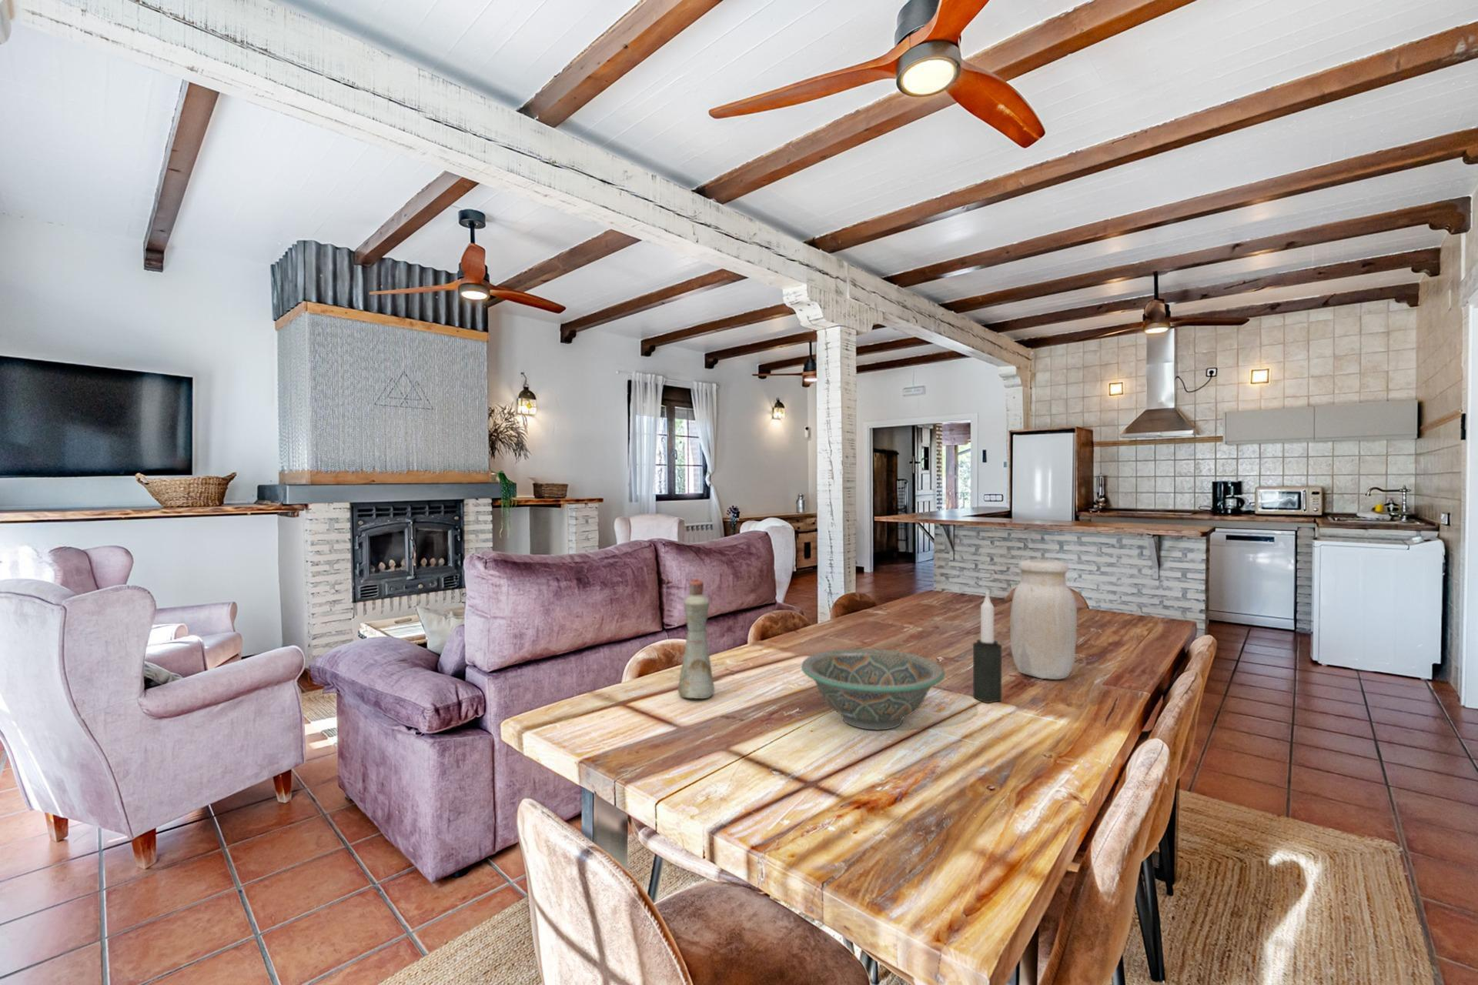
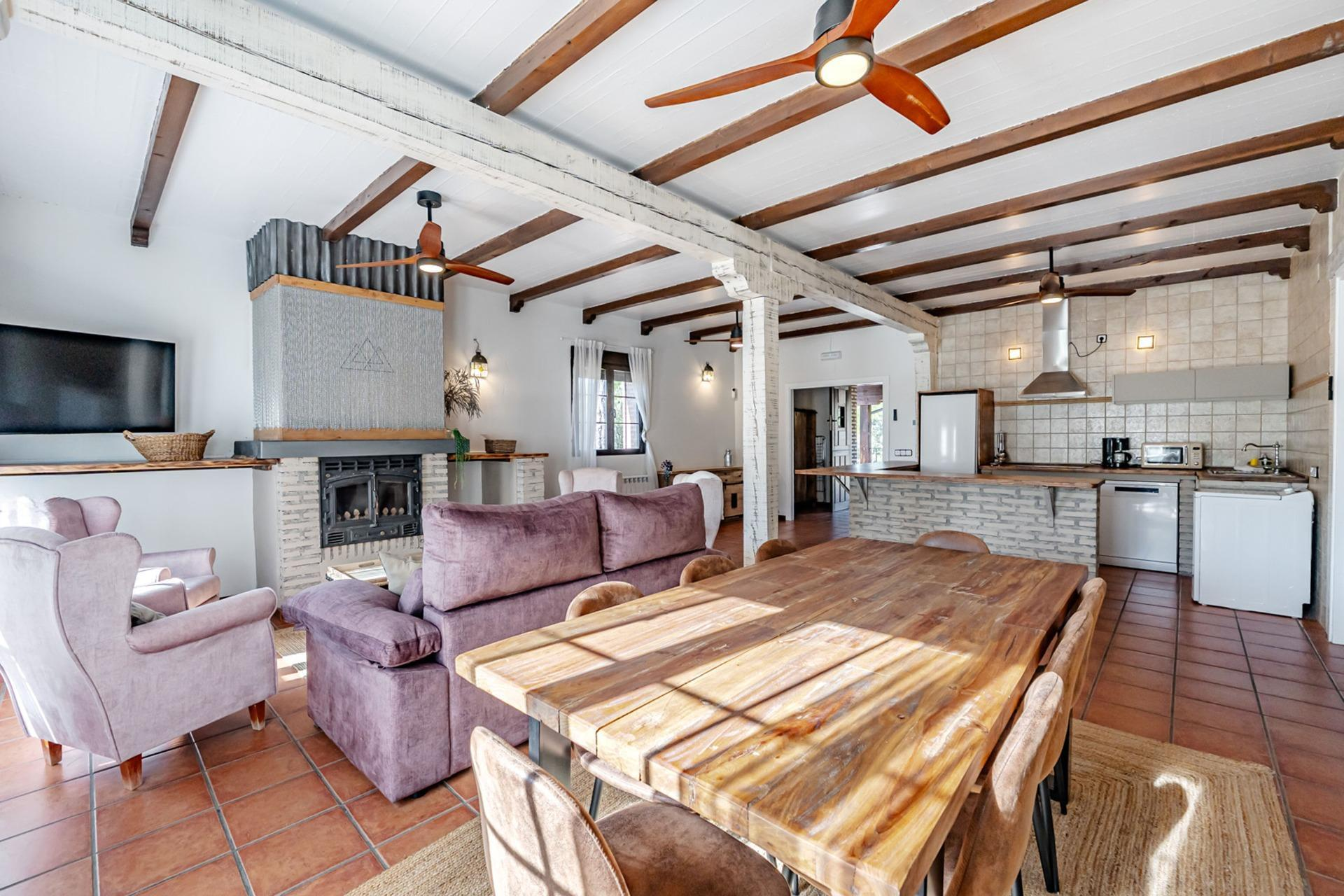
- decorative bowl [801,648,946,730]
- jar [1010,558,1078,680]
- bottle [677,578,715,699]
- candle [972,591,1002,704]
